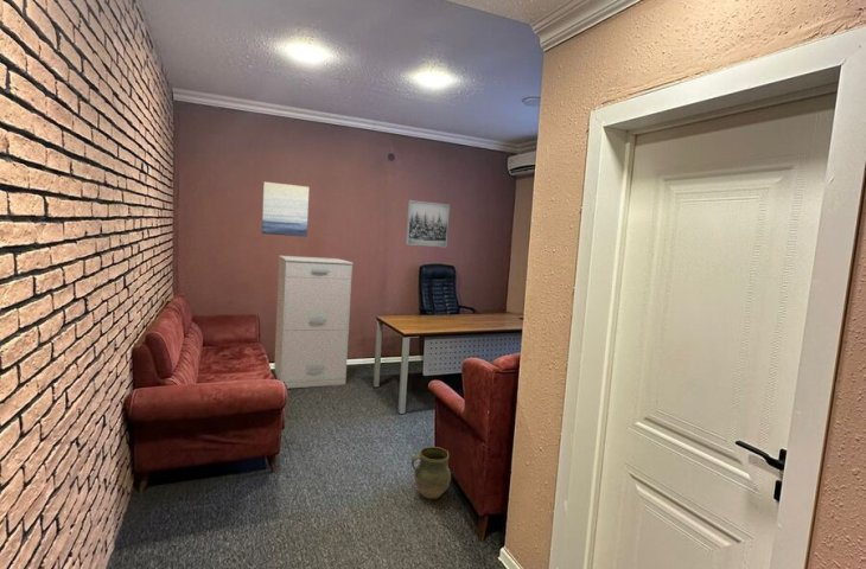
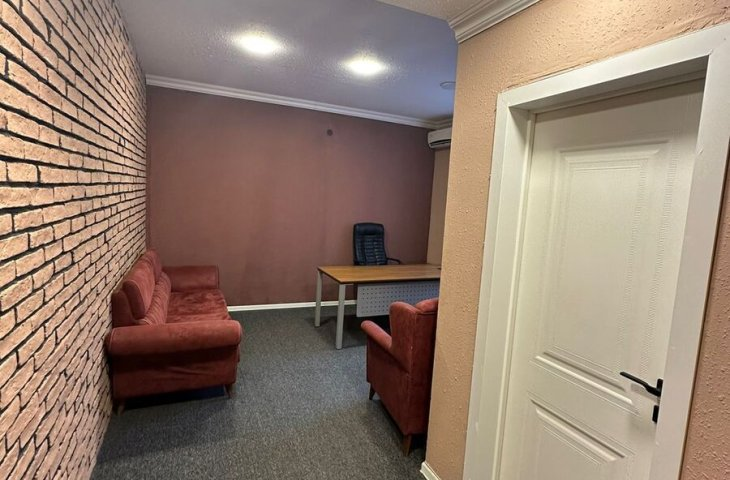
- ceramic jug [410,446,452,500]
- wall art [405,199,451,249]
- wall art [261,180,311,238]
- filing cabinet [273,255,355,390]
